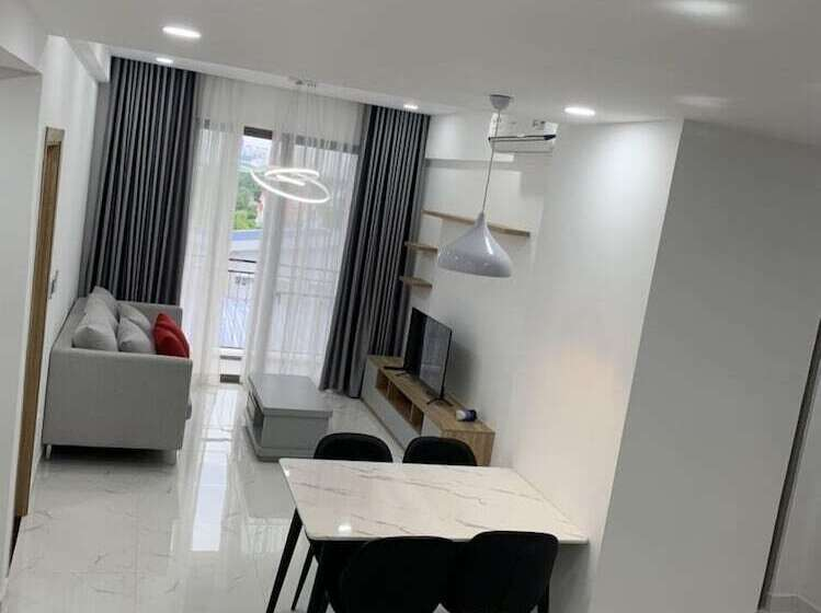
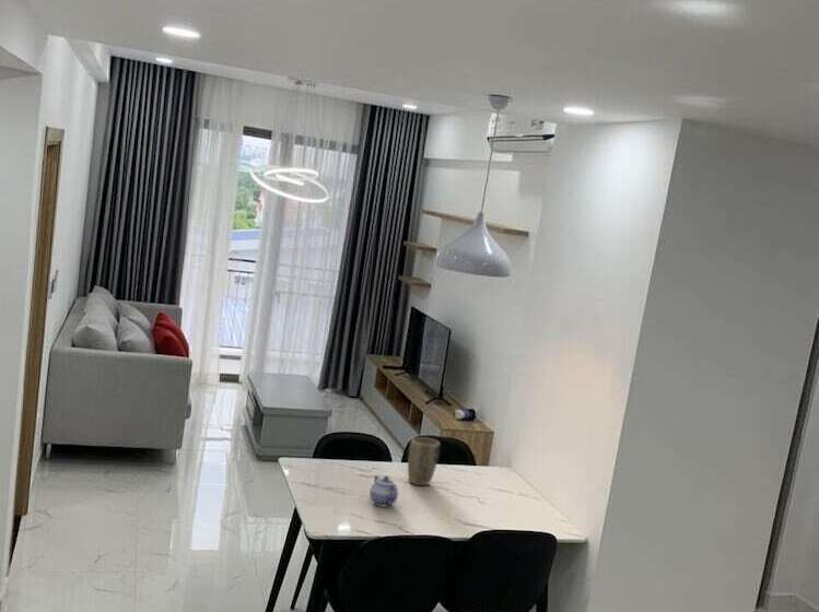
+ teapot [368,474,399,507]
+ plant pot [407,436,441,486]
